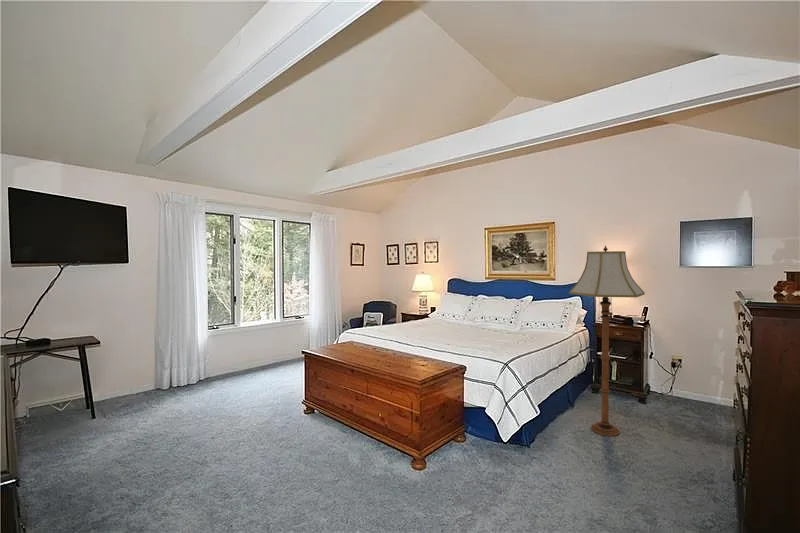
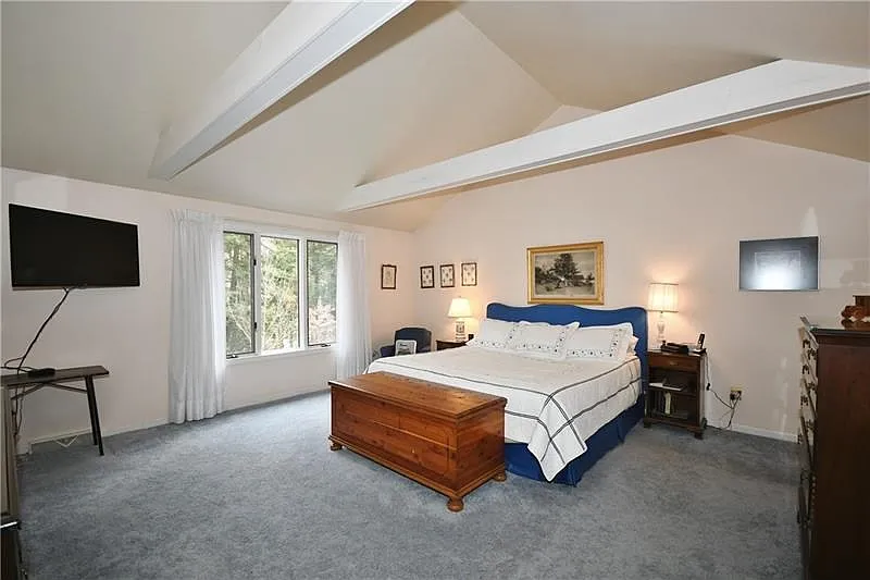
- floor lamp [568,244,646,437]
